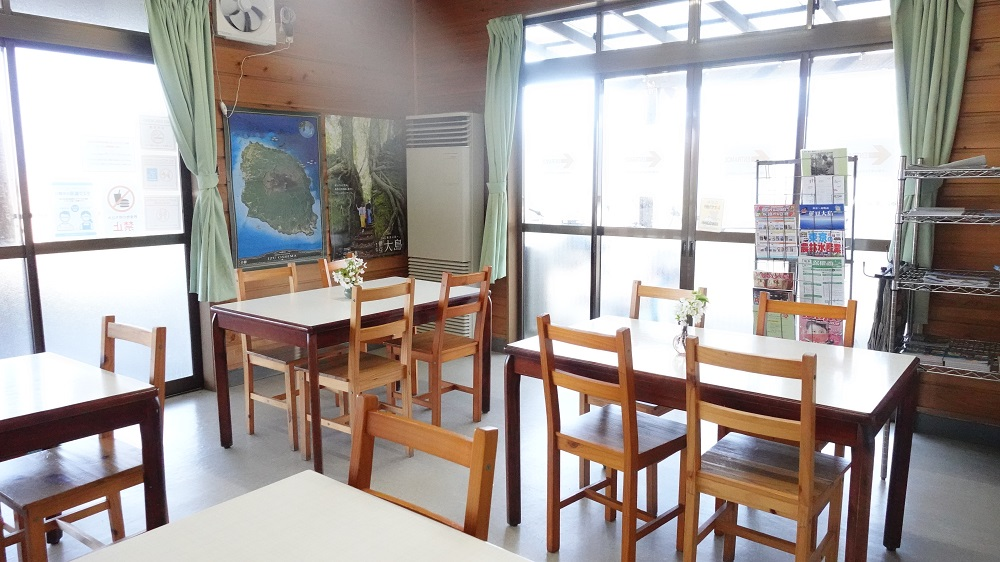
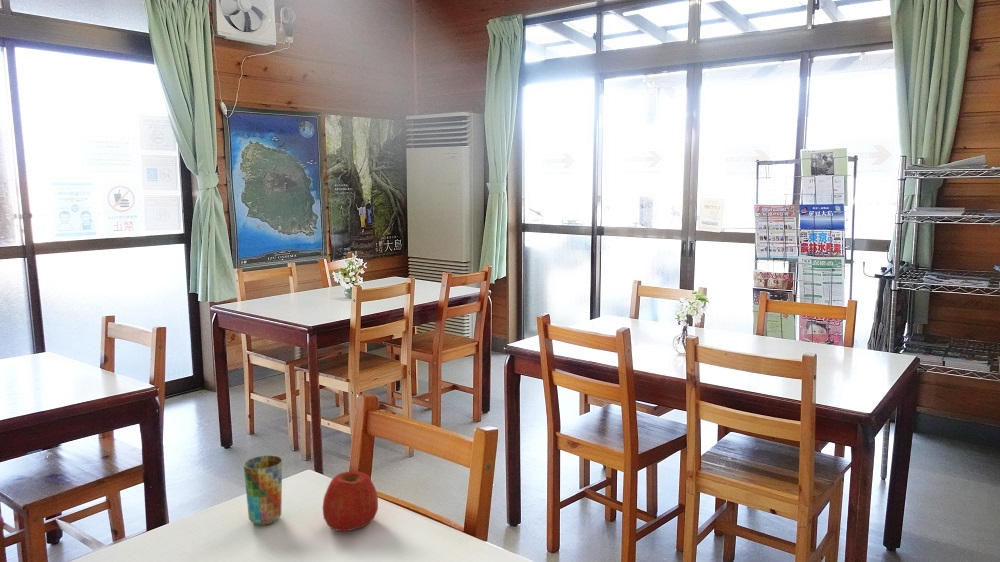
+ apple [322,470,379,532]
+ cup [243,455,283,526]
